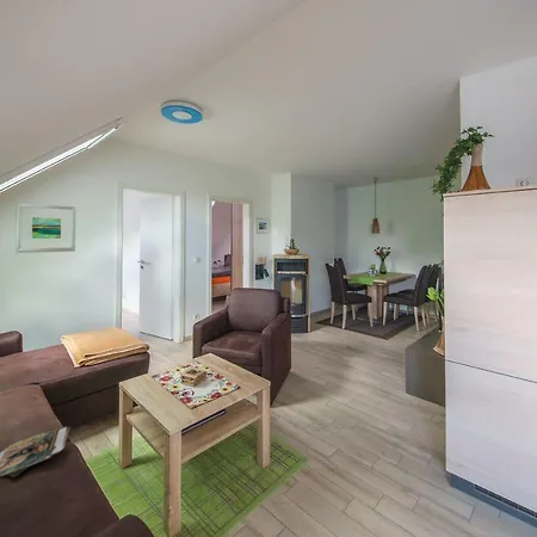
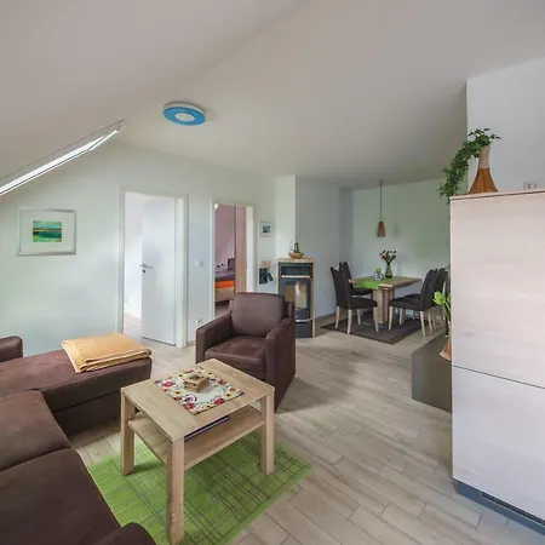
- magazine [0,425,72,479]
